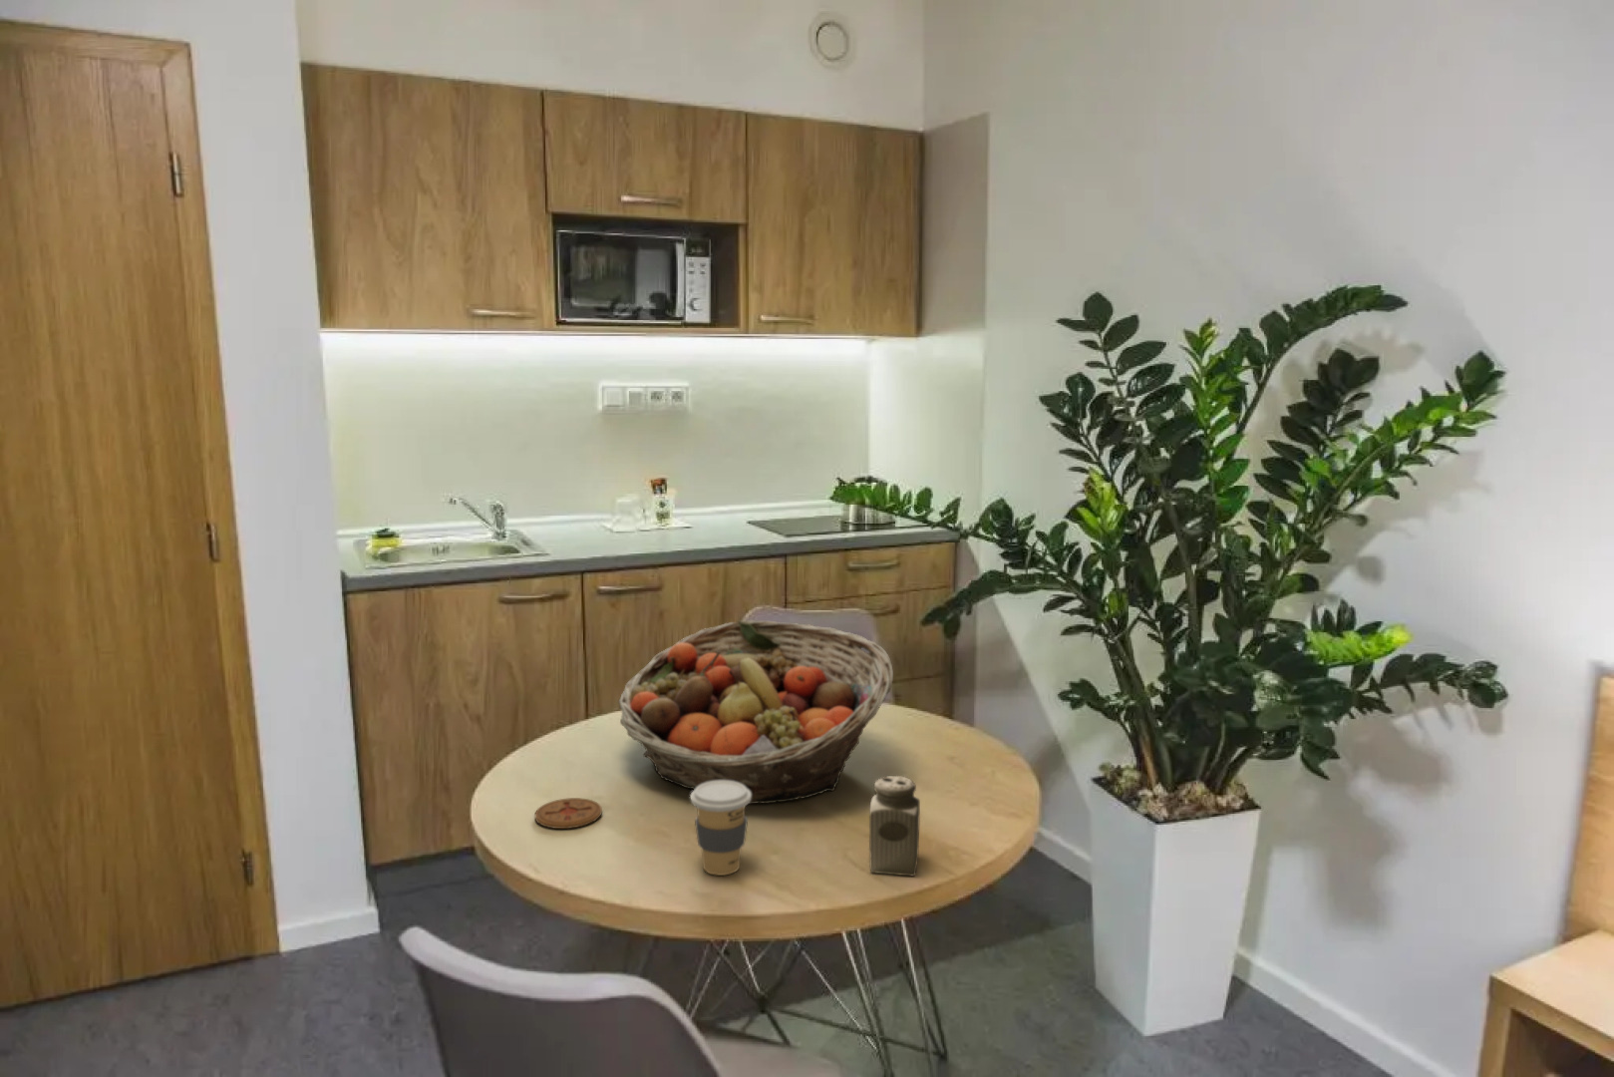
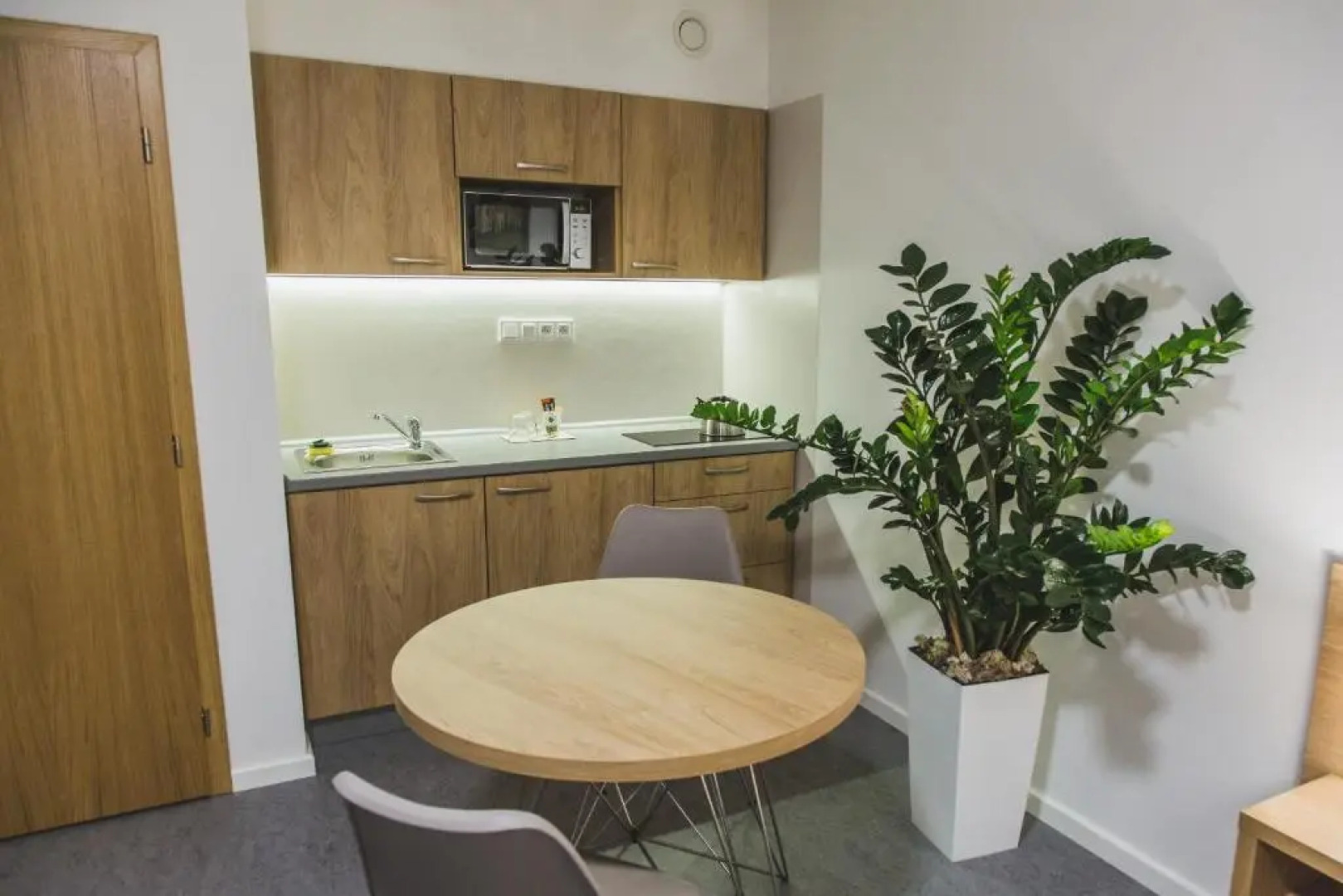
- coaster [535,797,603,829]
- coffee cup [689,781,751,876]
- fruit basket [617,619,894,805]
- salt shaker [869,775,921,876]
